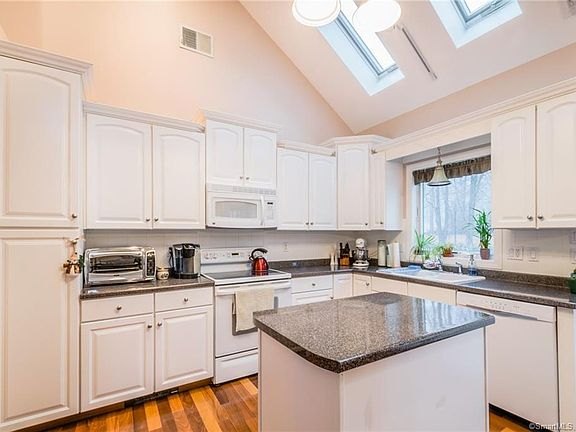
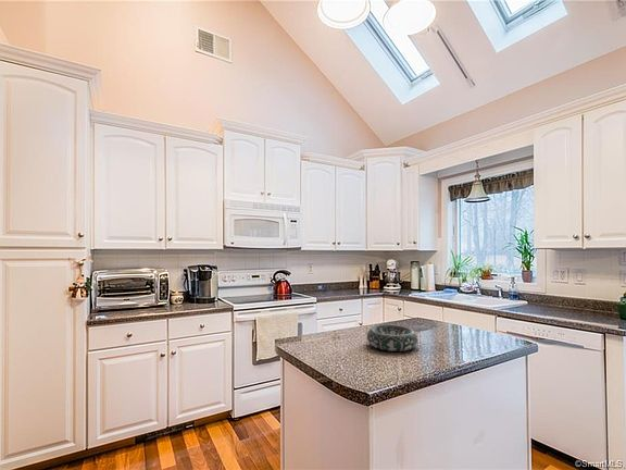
+ decorative bowl [366,324,418,352]
